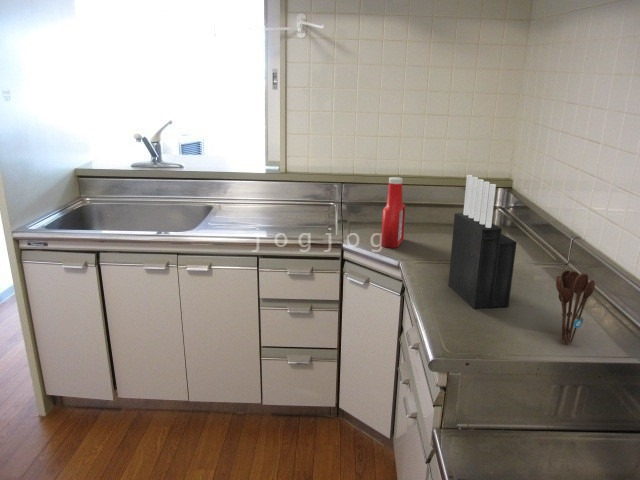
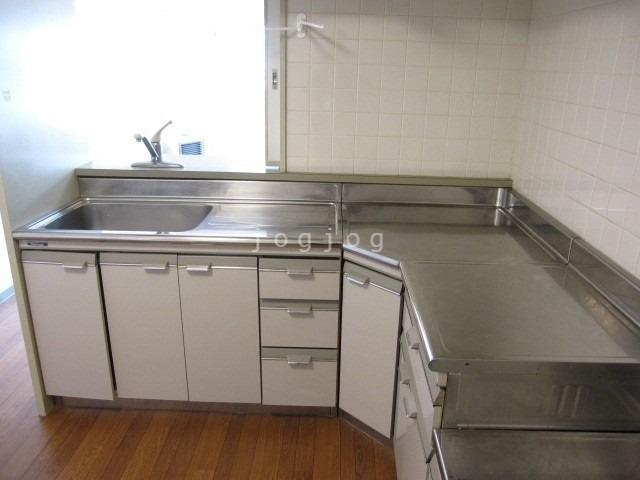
- knife block [447,174,518,310]
- soap bottle [380,176,406,249]
- utensil holder [555,269,596,345]
